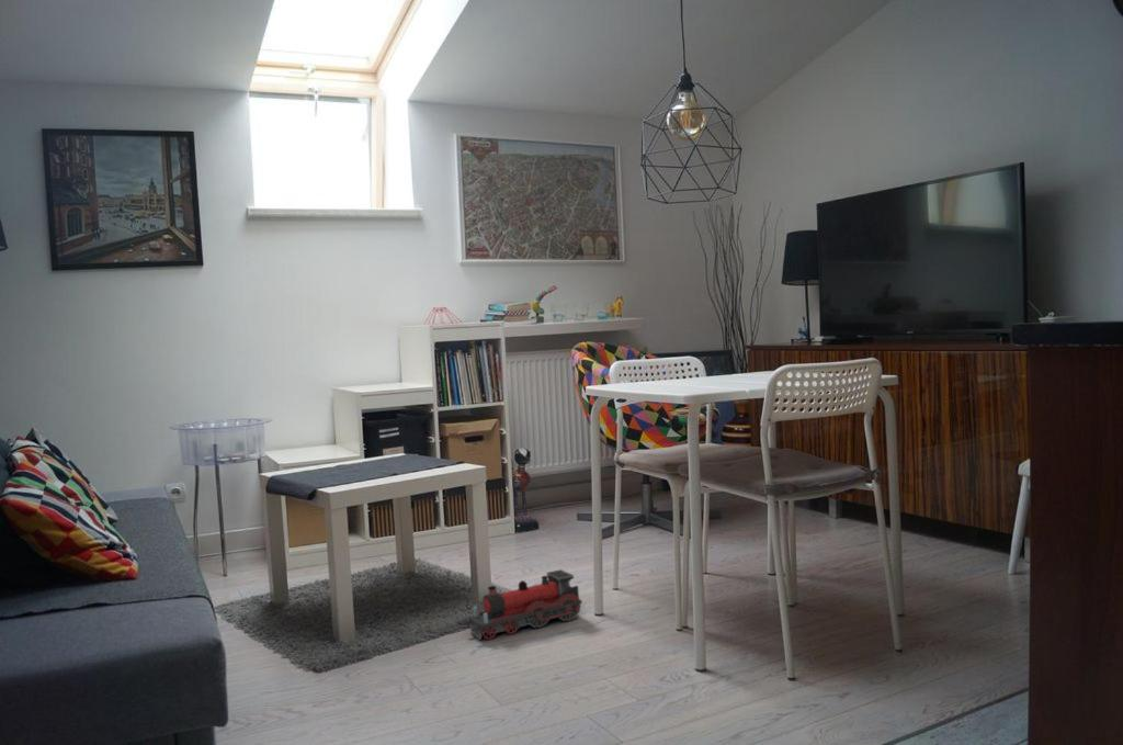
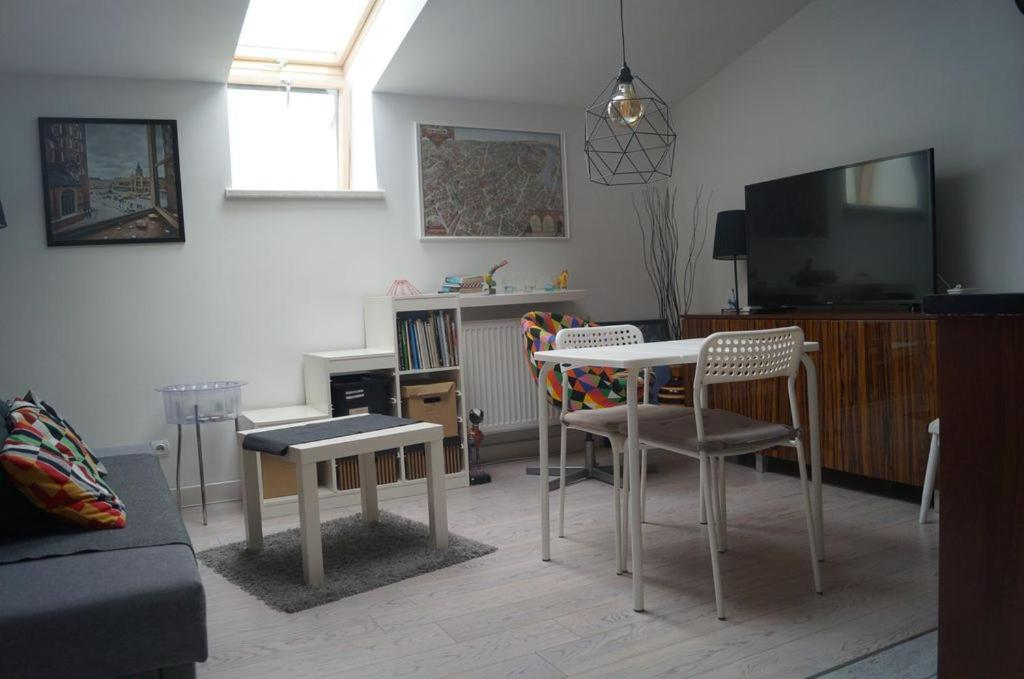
- toy train [462,568,583,641]
